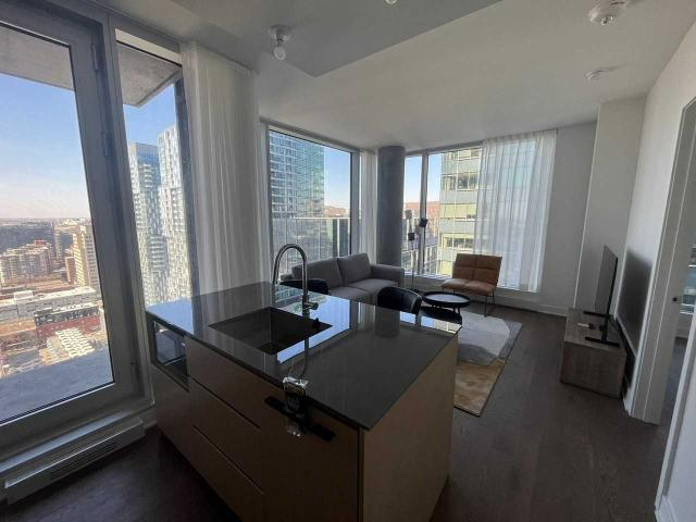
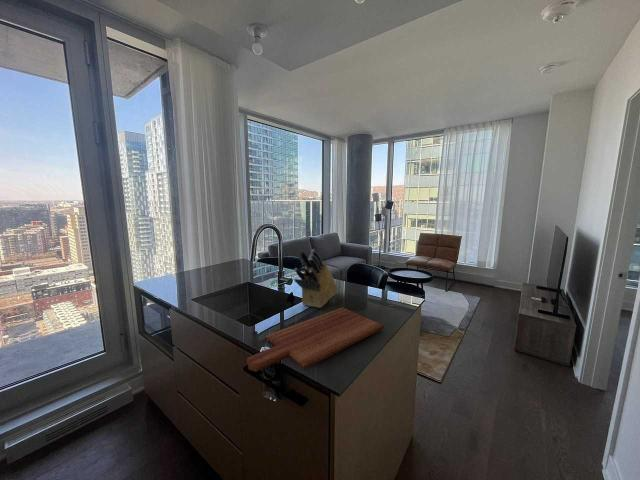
+ cutting board [246,307,385,372]
+ knife block [293,248,339,309]
